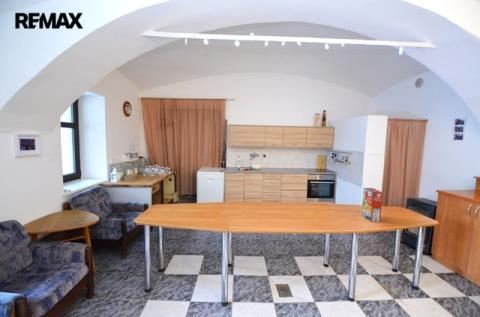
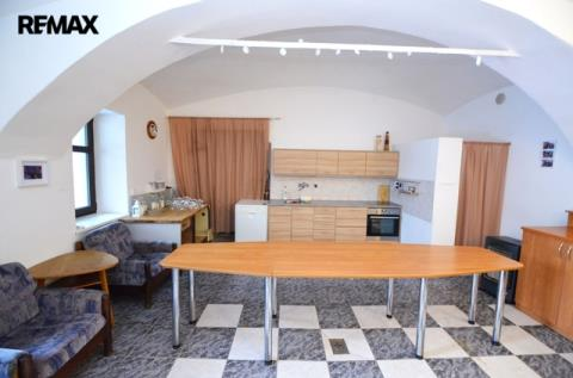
- cereal box [361,187,384,223]
